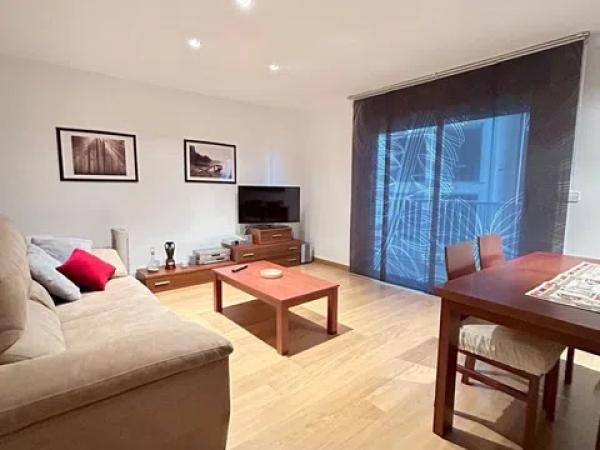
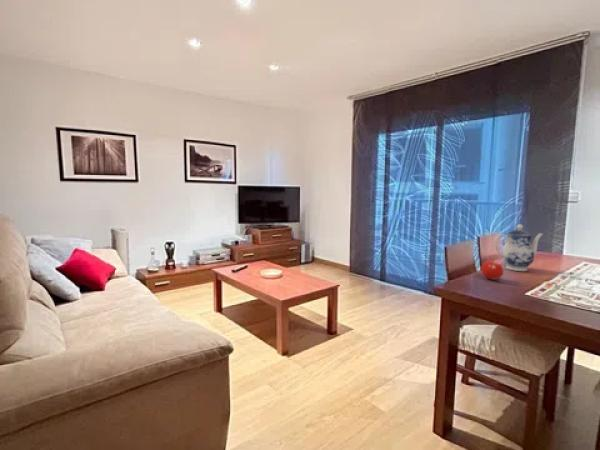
+ fruit [480,259,504,281]
+ teapot [493,223,544,272]
